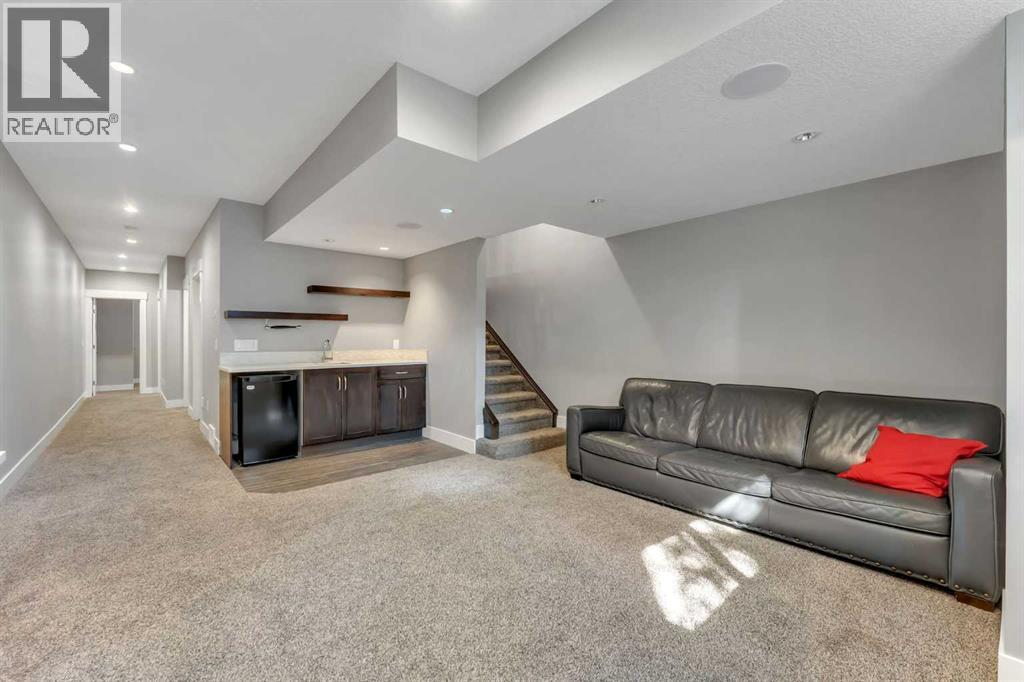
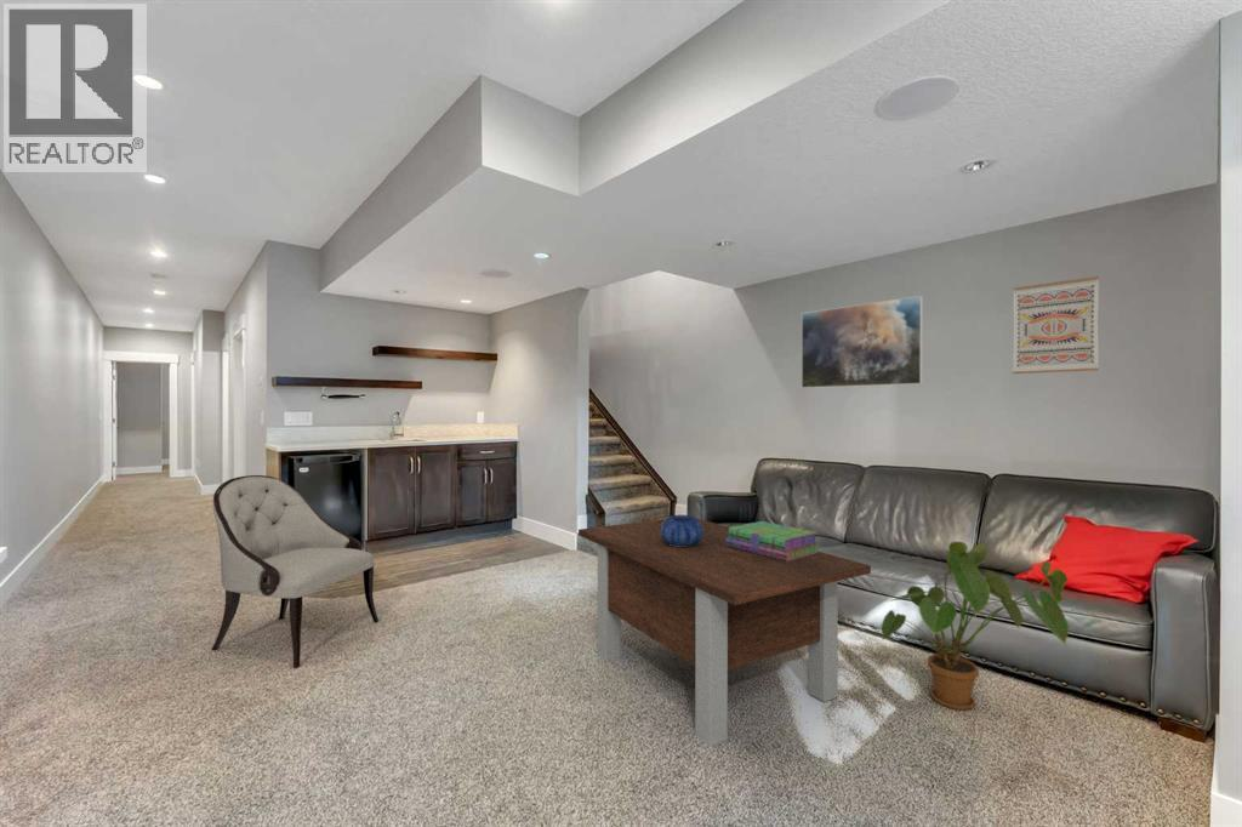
+ house plant [881,541,1070,712]
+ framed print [801,295,924,389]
+ stack of books [727,520,821,561]
+ coffee table [577,517,872,748]
+ decorative bowl [661,514,703,547]
+ armchair [211,474,380,669]
+ wall art [1012,275,1100,375]
